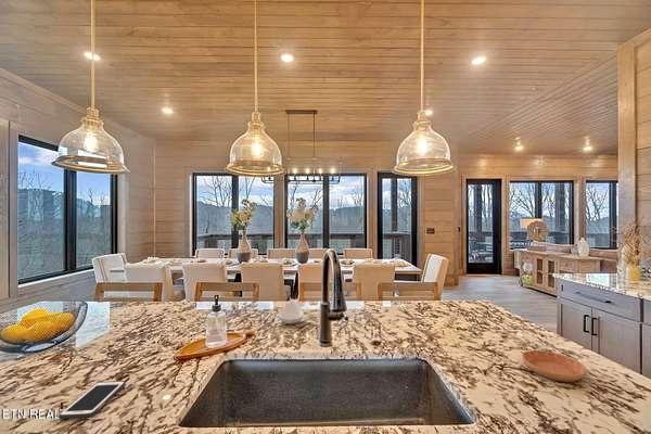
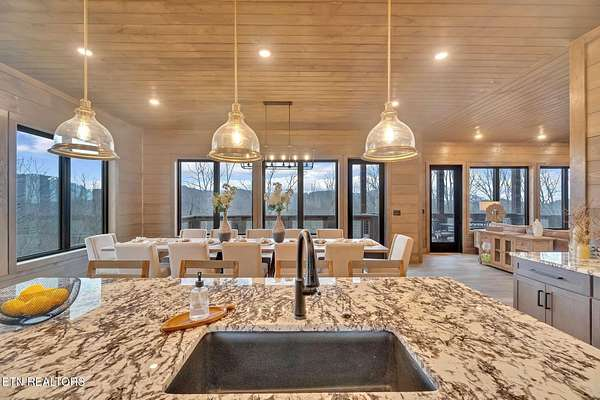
- cell phone [58,380,126,420]
- saucer [521,349,588,383]
- spoon rest [277,298,305,326]
